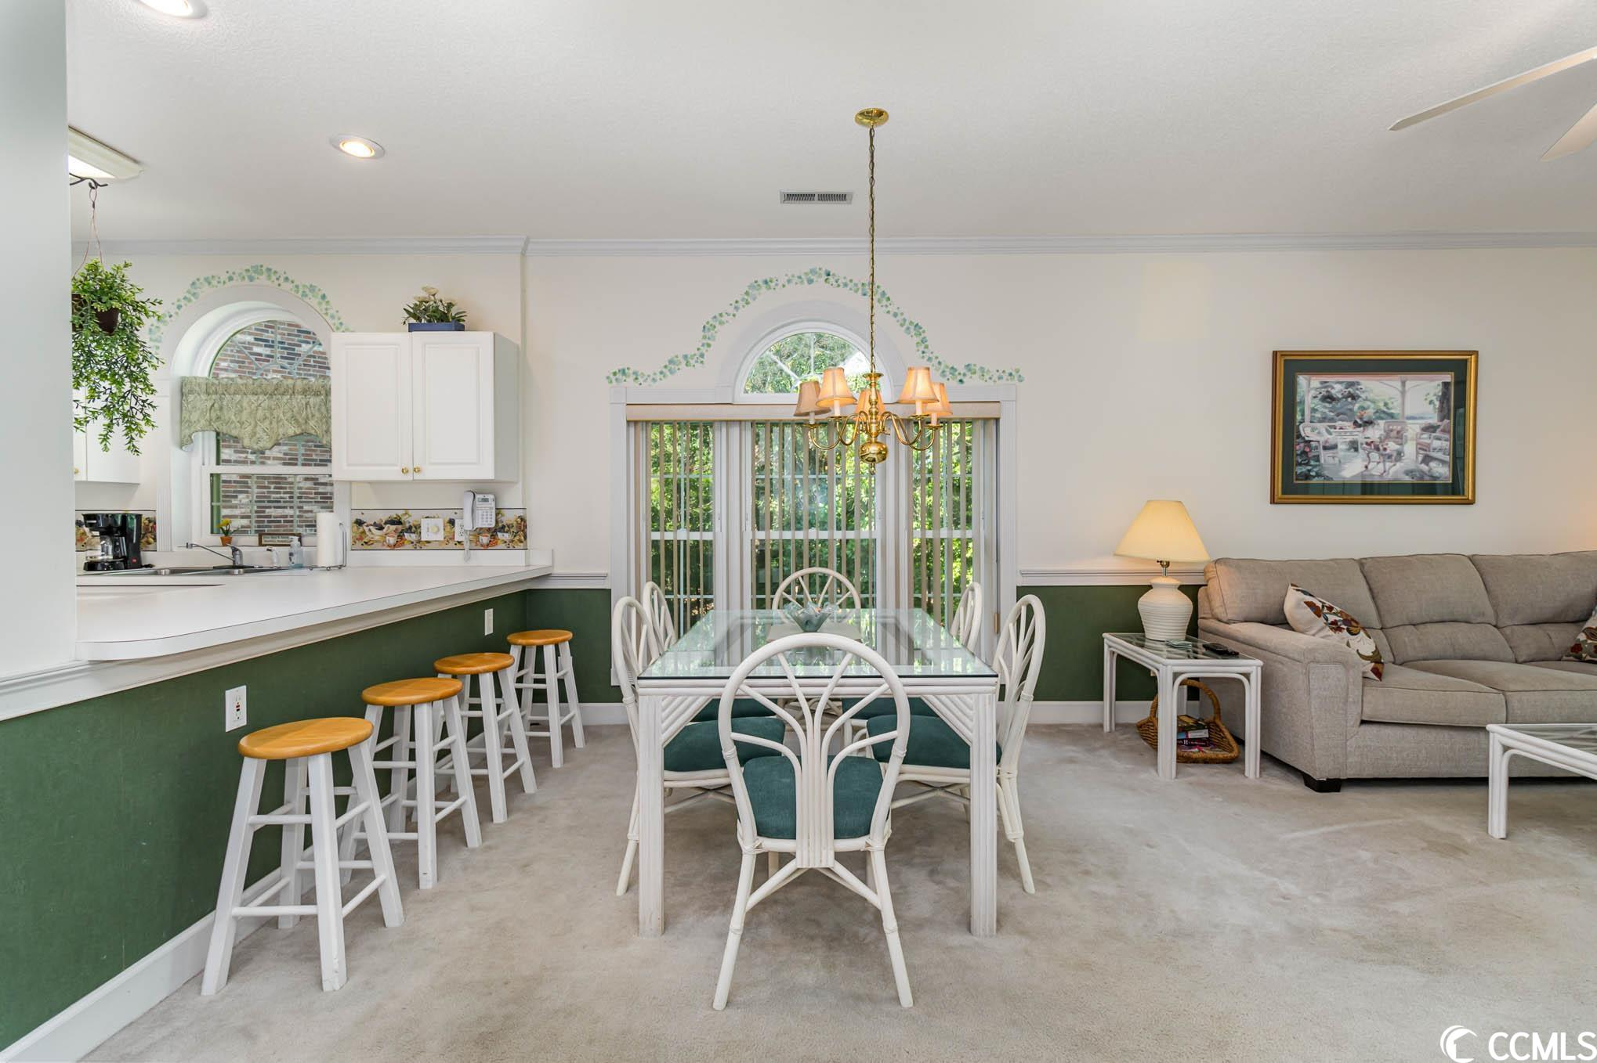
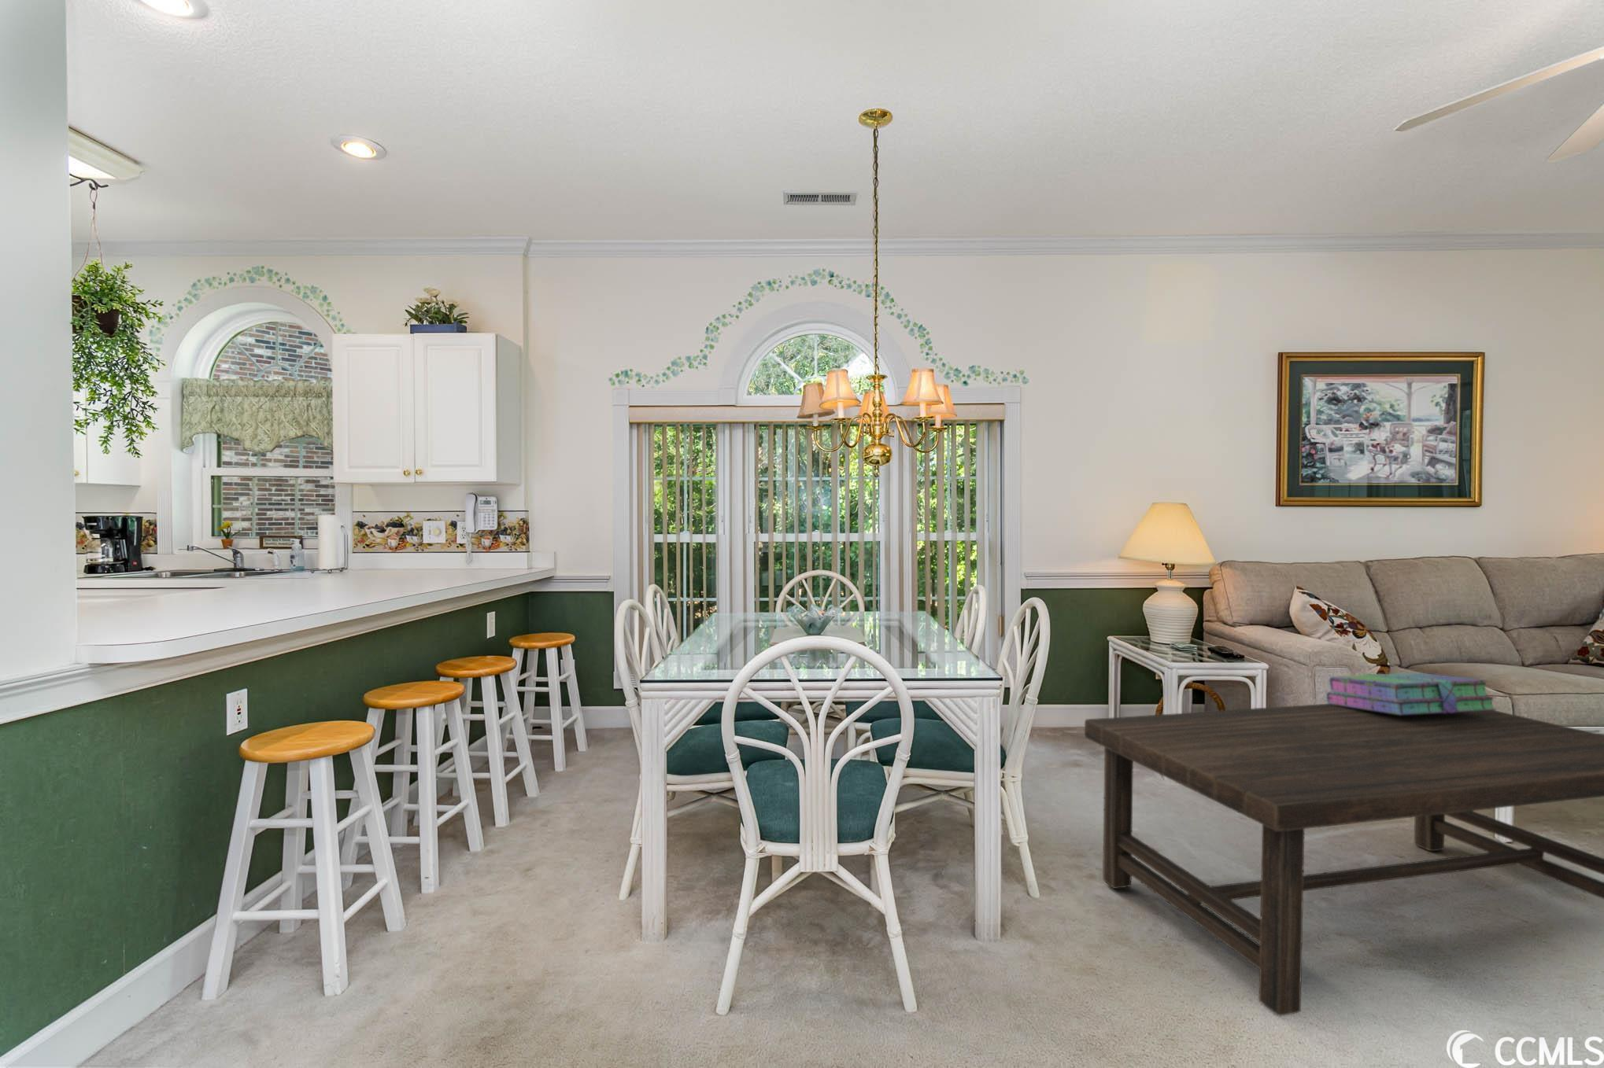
+ stack of books [1325,672,1498,715]
+ coffee table [1084,703,1604,1017]
